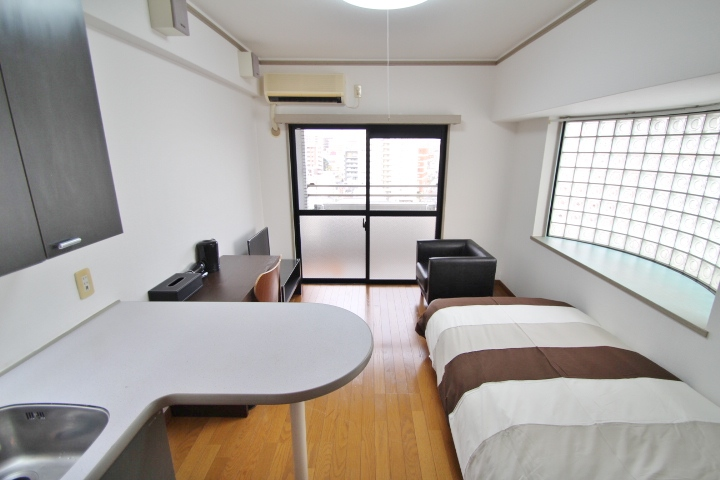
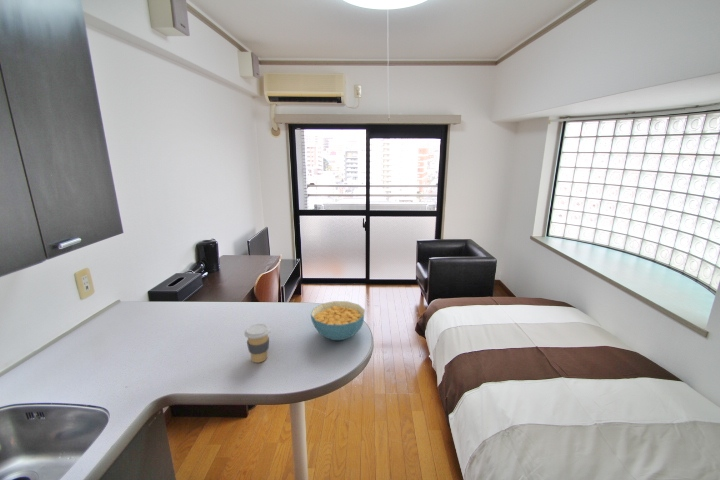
+ cereal bowl [310,300,366,341]
+ coffee cup [243,323,271,364]
